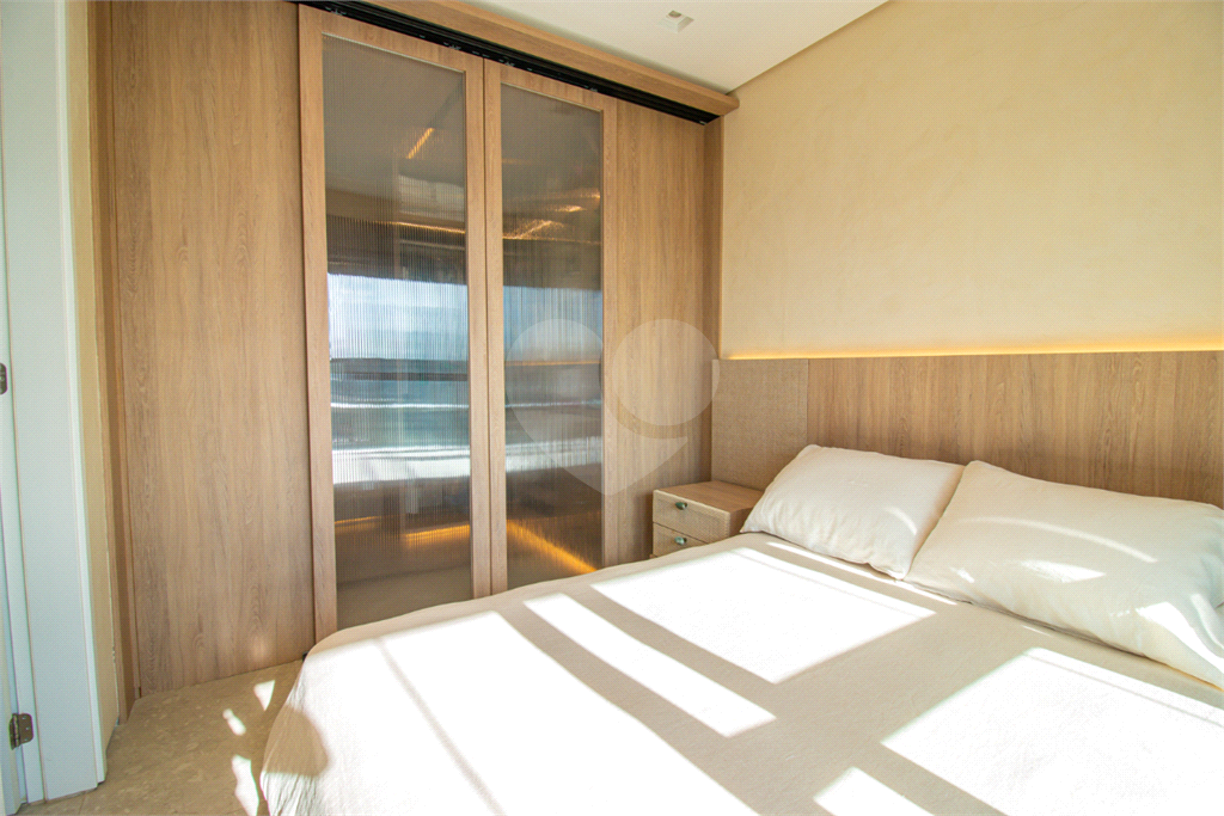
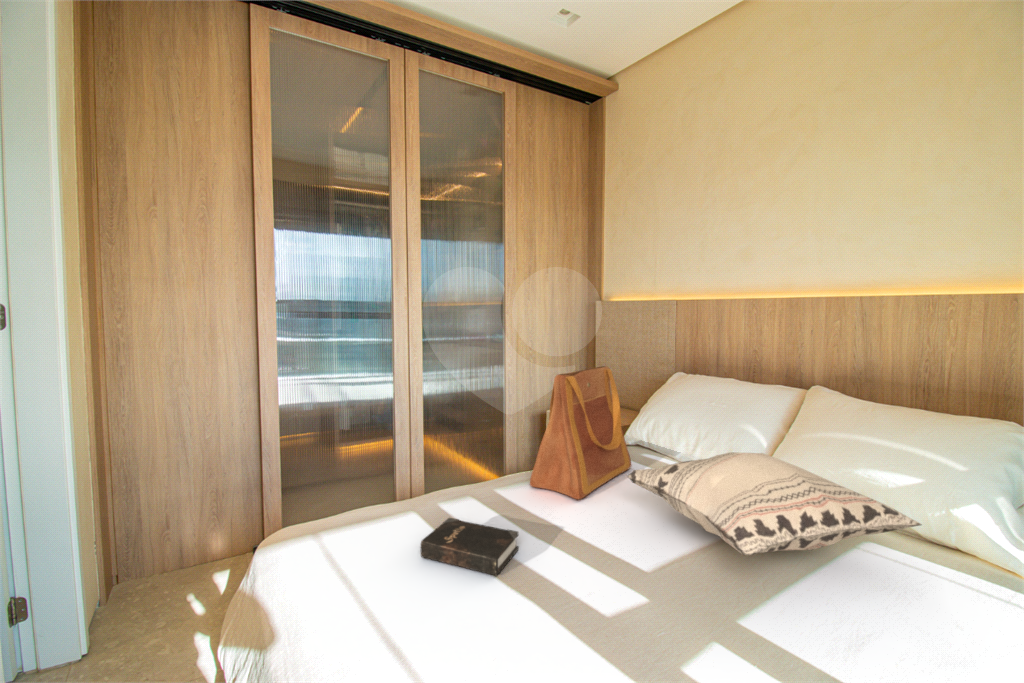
+ tote bag [529,366,632,501]
+ hardback book [420,517,520,577]
+ decorative pillow [626,451,923,556]
